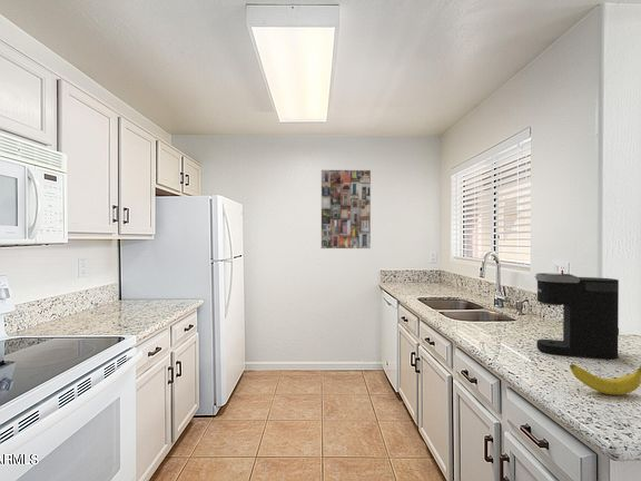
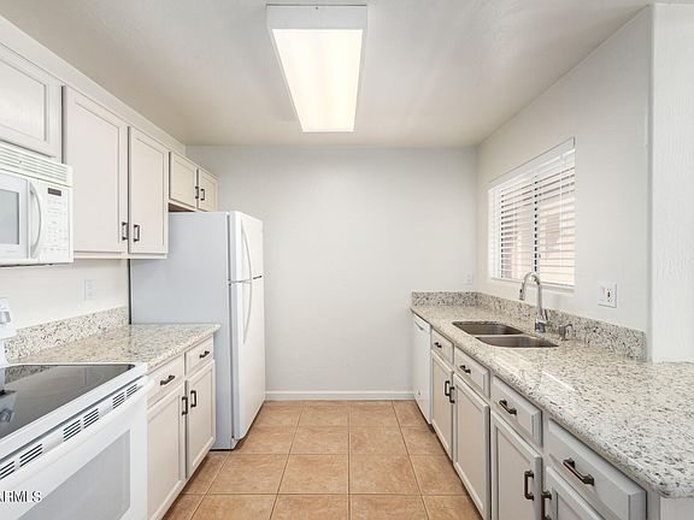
- coffee maker [534,272,620,361]
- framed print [320,169,372,249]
- banana [569,363,641,396]
